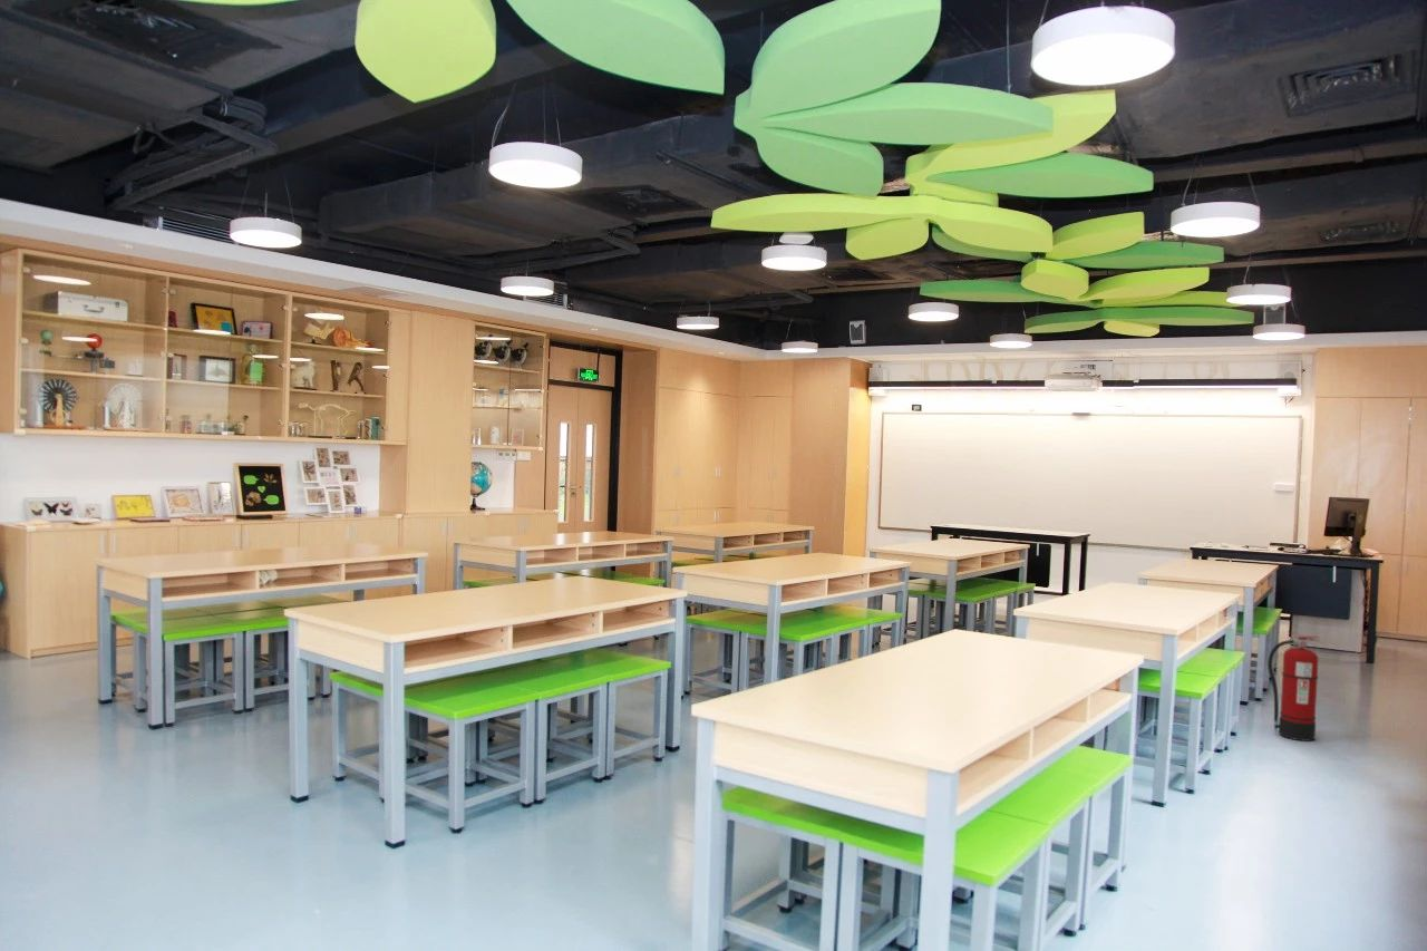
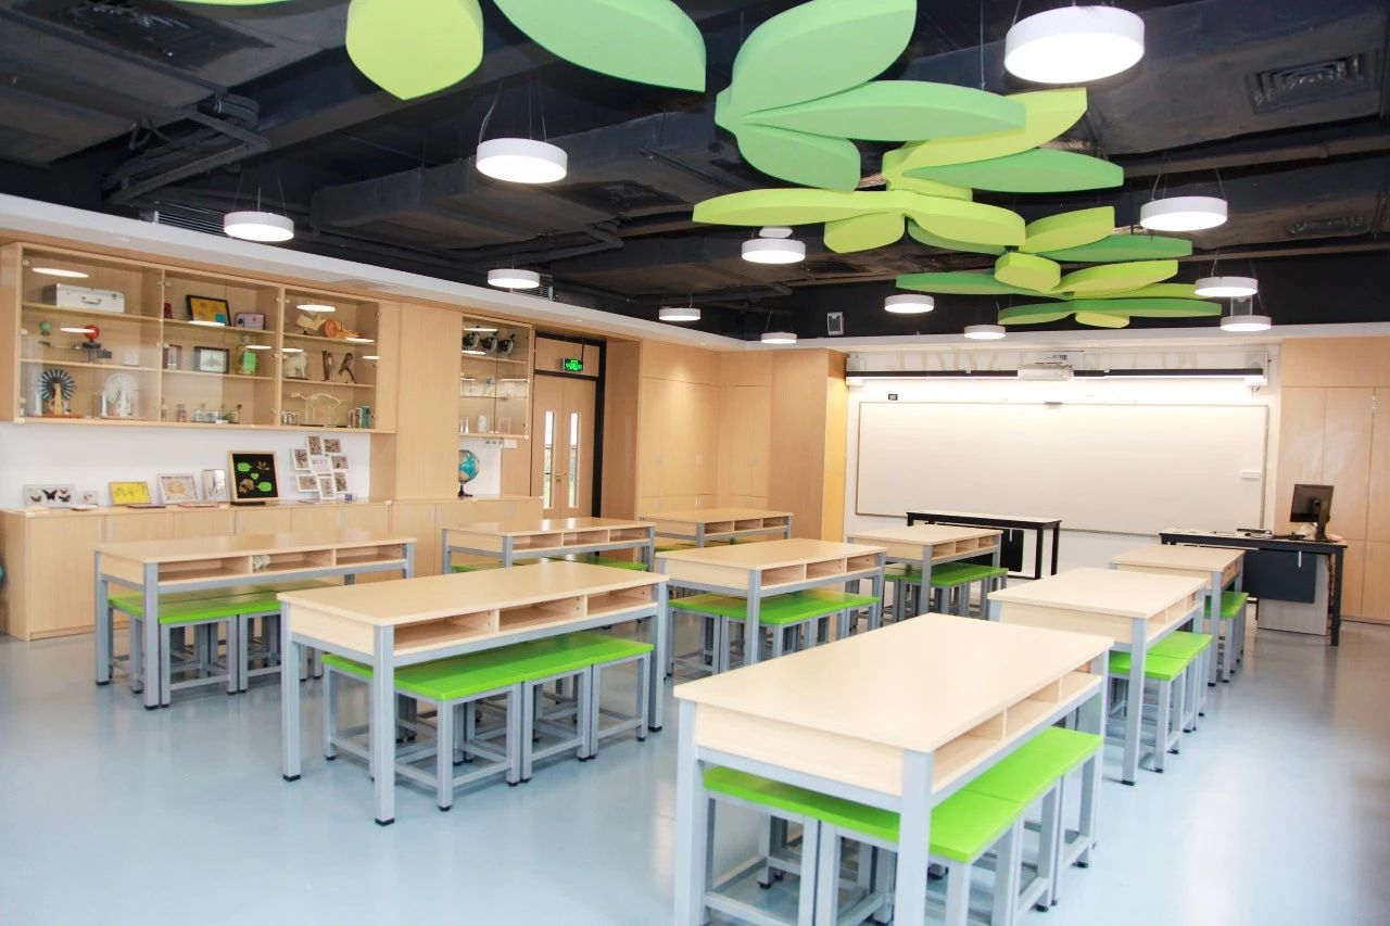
- fire extinguisher [1266,635,1324,743]
